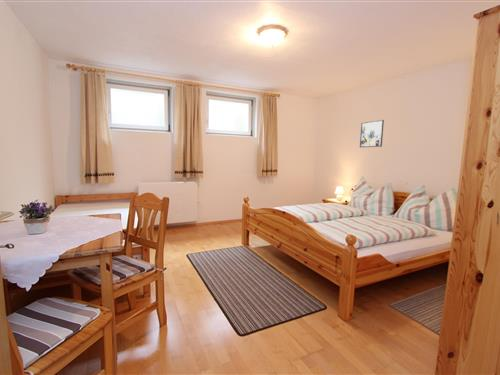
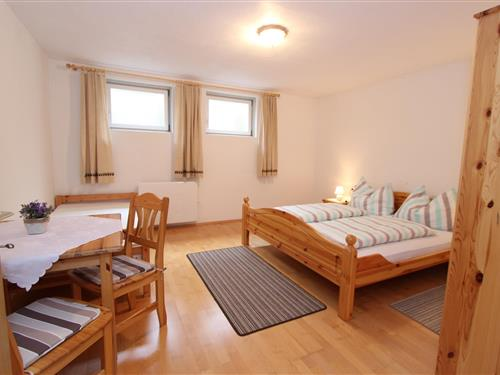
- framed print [359,119,385,148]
